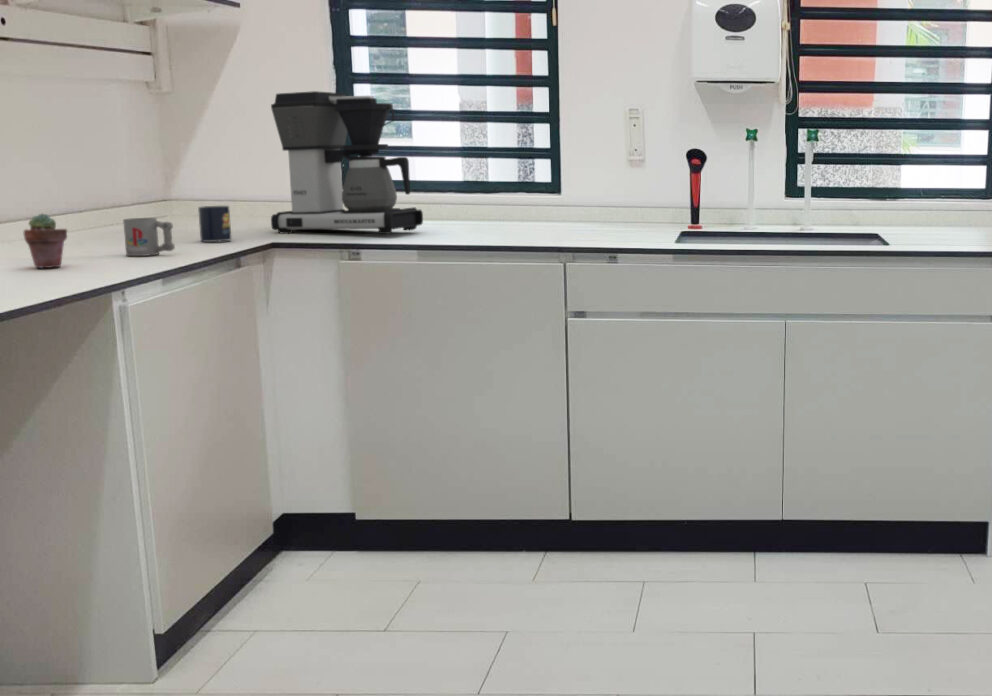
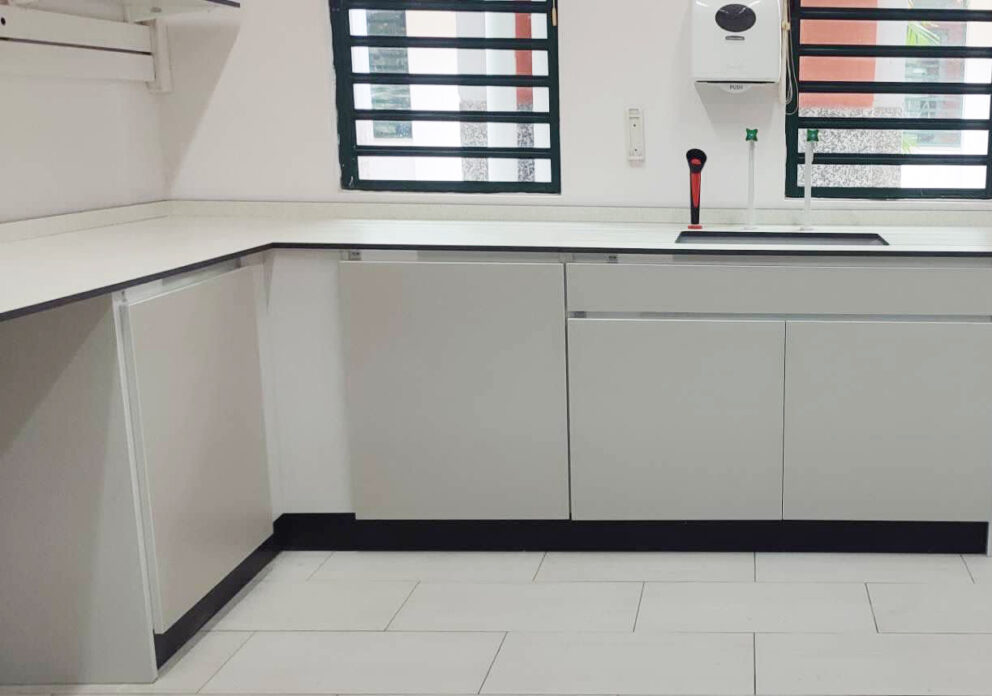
- potted succulent [23,212,68,269]
- mug [197,205,233,243]
- coffee maker [270,90,424,235]
- mug [122,217,176,257]
